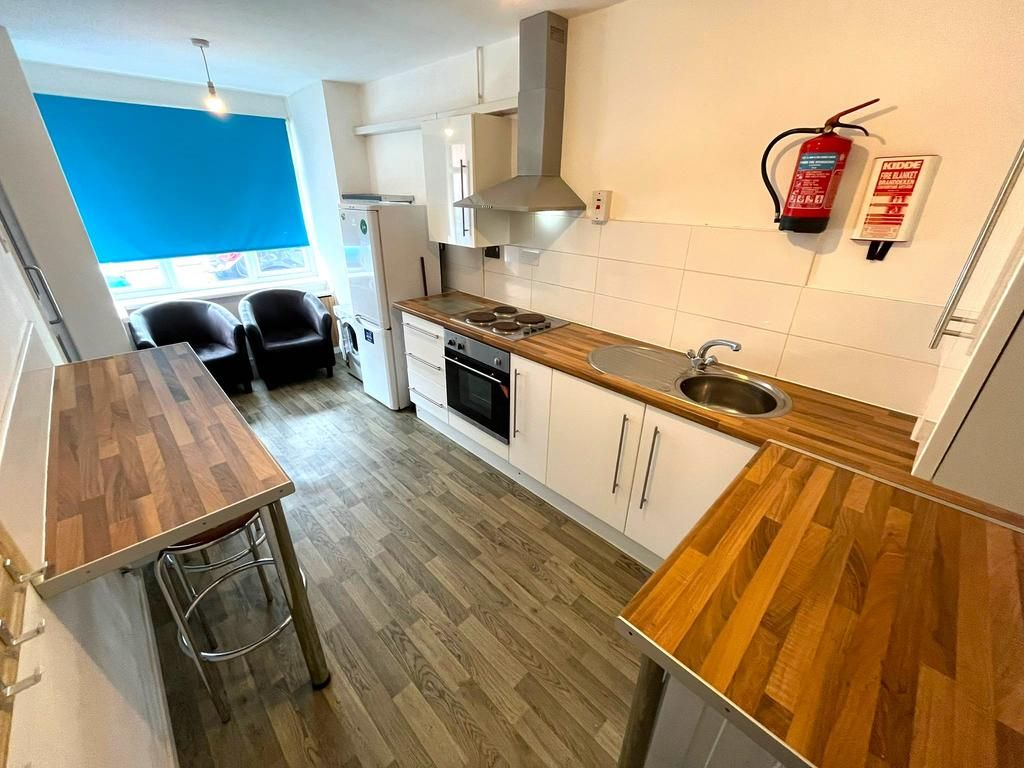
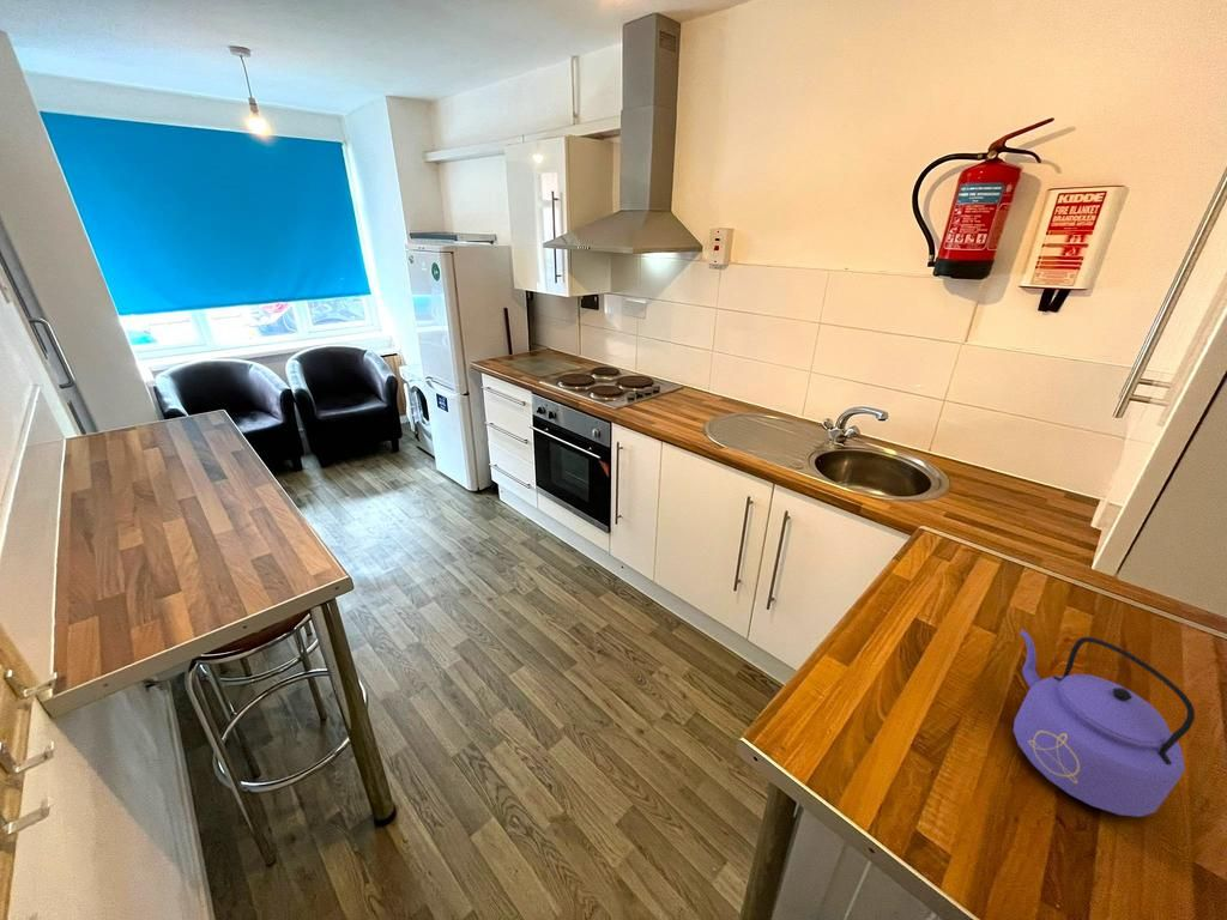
+ kettle [1013,629,1196,818]
